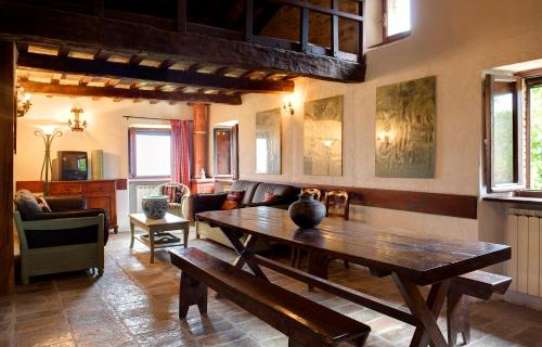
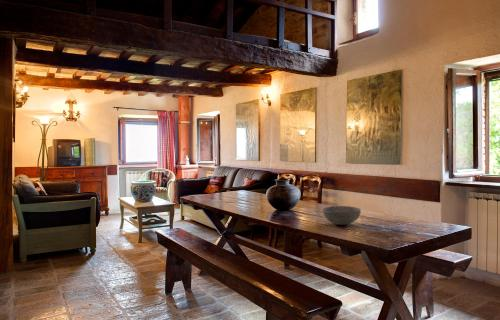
+ bowl [322,205,362,226]
